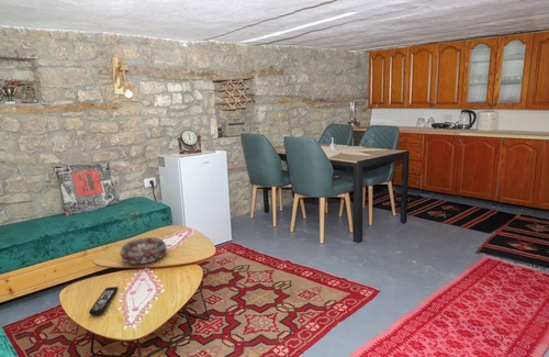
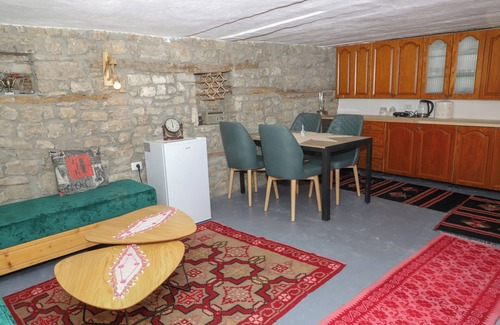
- decorative bowl [120,236,168,265]
- remote control [88,286,119,316]
